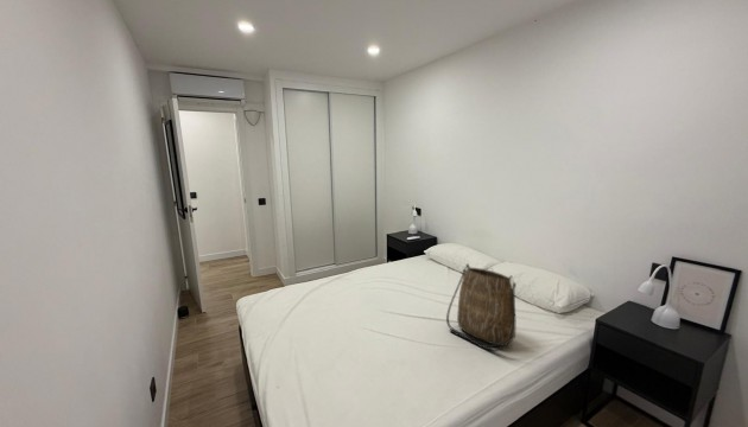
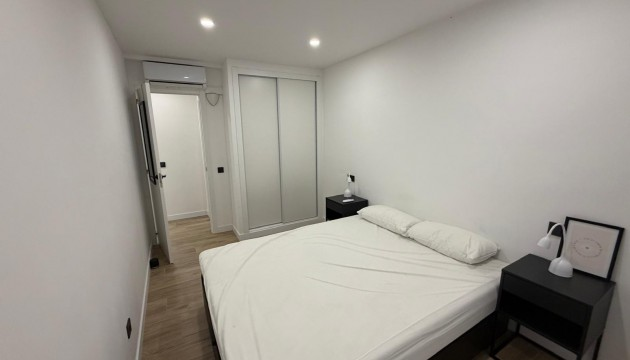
- tote bag [445,263,518,352]
